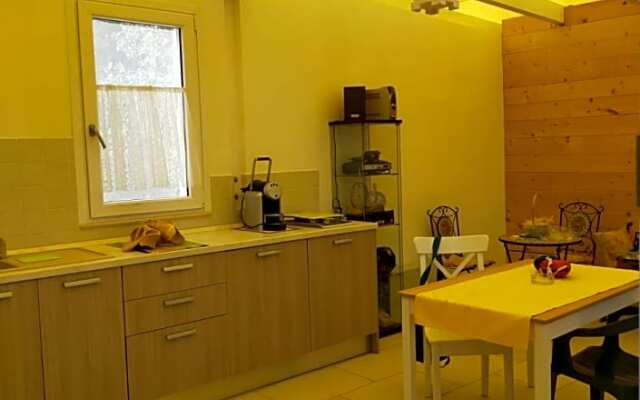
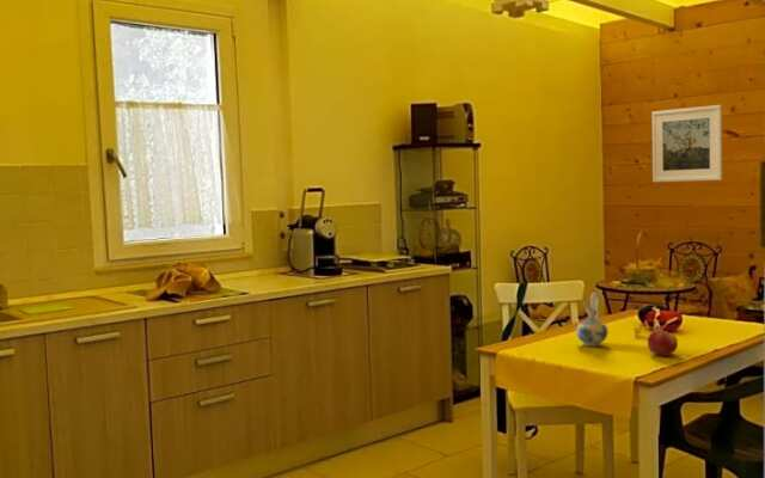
+ fruit [647,329,679,357]
+ ceramic pitcher [575,292,610,348]
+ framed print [650,104,723,183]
